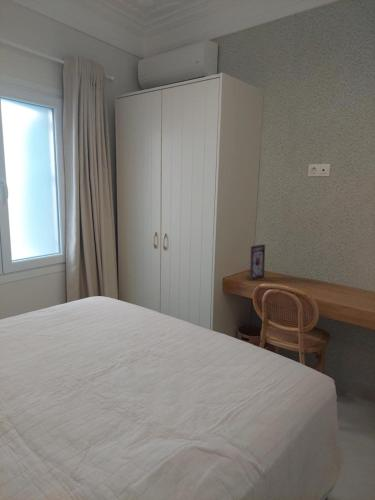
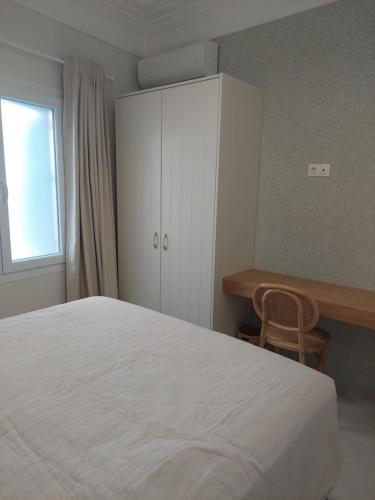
- picture frame [246,243,266,281]
